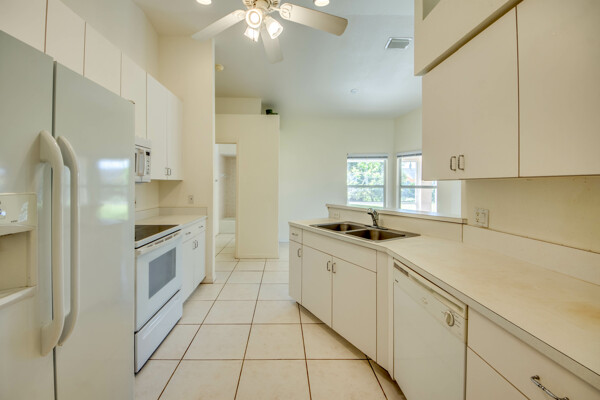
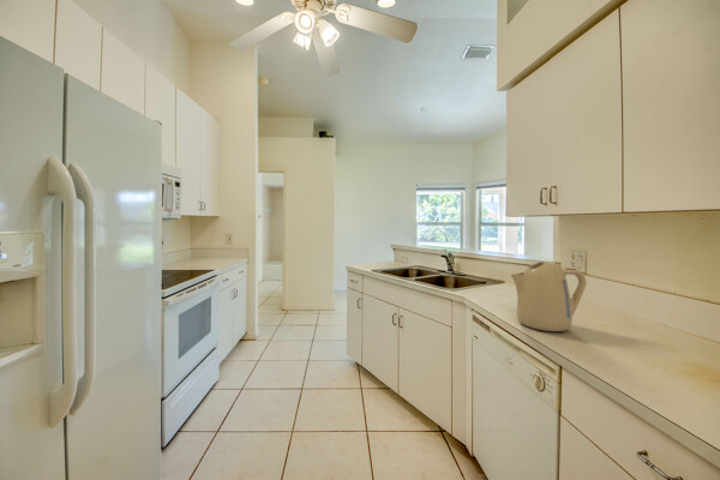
+ kettle [510,260,587,332]
